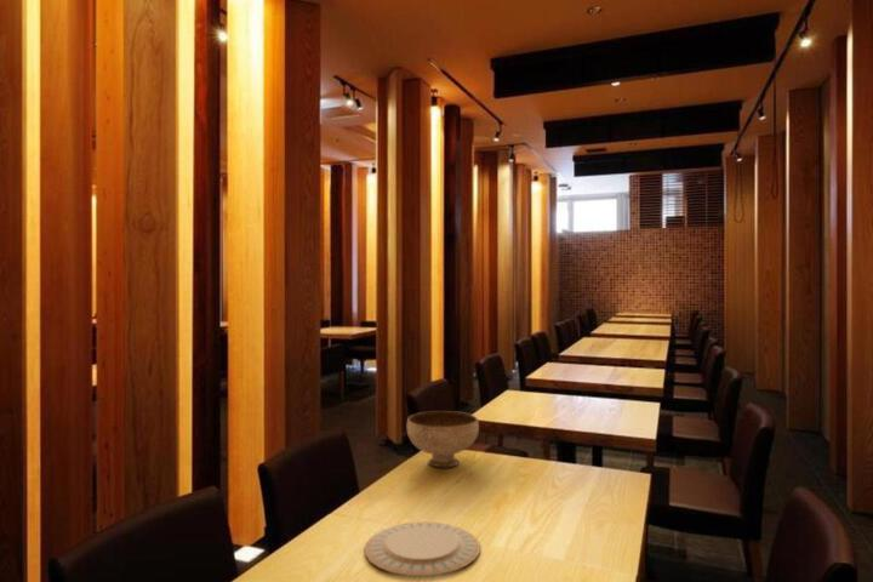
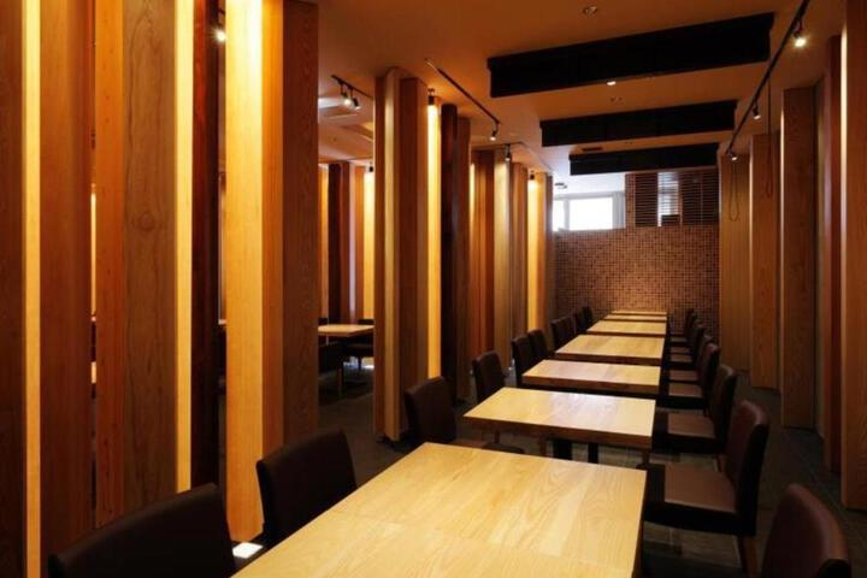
- chinaware [364,521,481,577]
- bowl [406,410,480,468]
